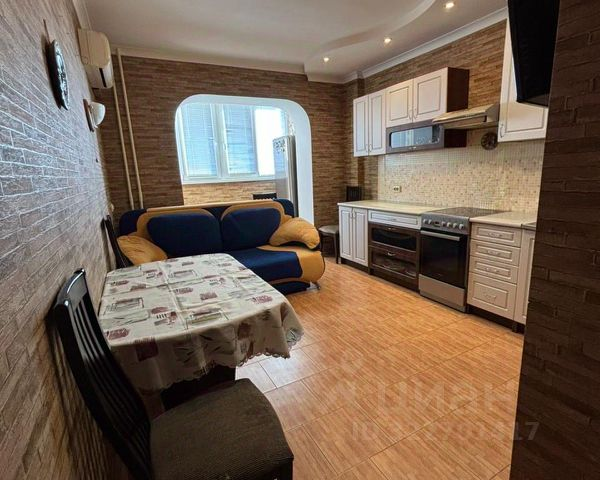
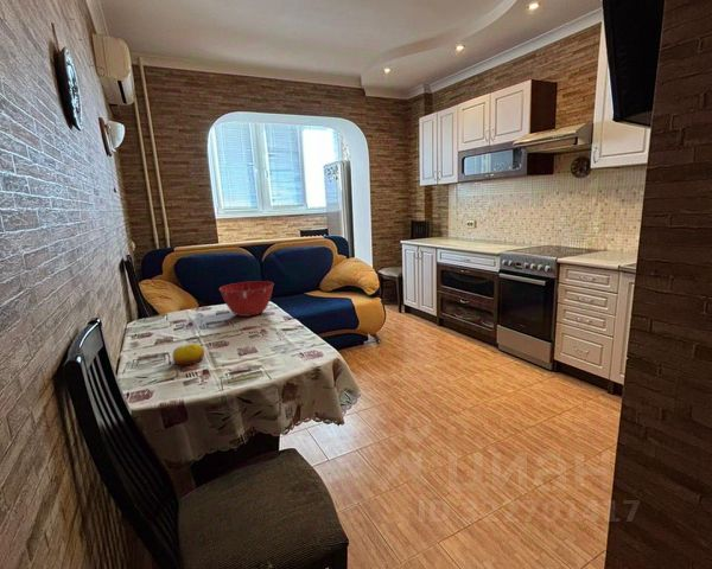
+ mixing bowl [218,280,275,318]
+ fruit [172,341,205,366]
